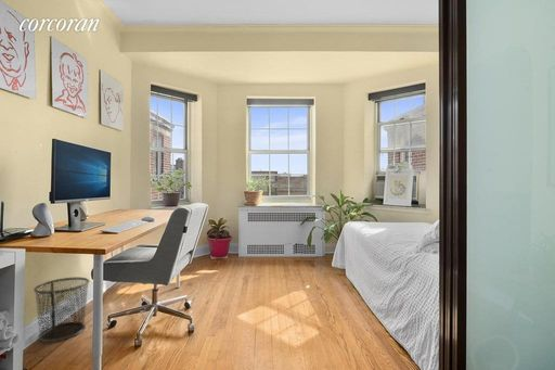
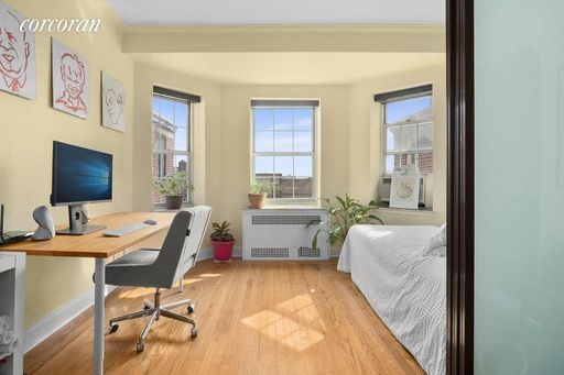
- waste bin [33,277,90,343]
